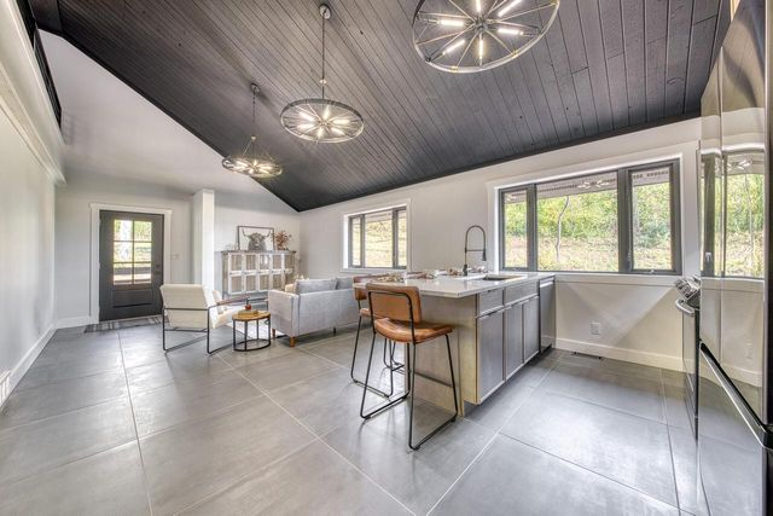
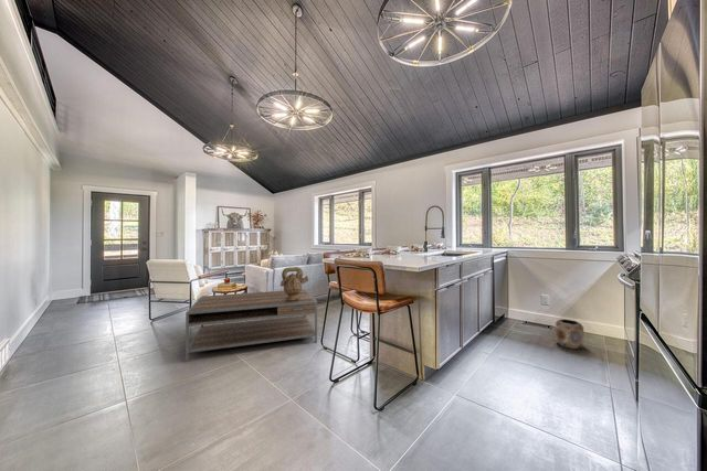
+ planter [555,319,585,350]
+ coffee table [184,288,318,362]
+ decorative urn [279,266,309,301]
